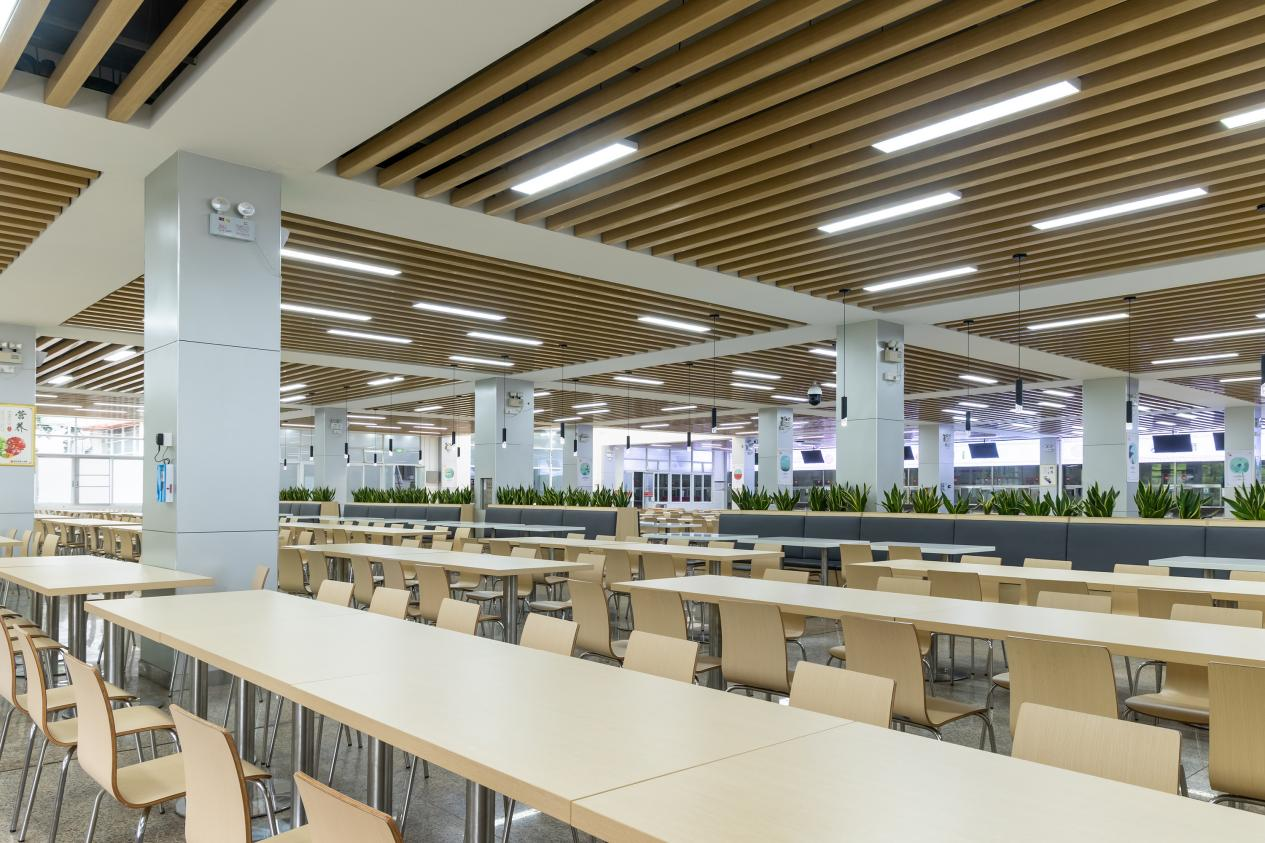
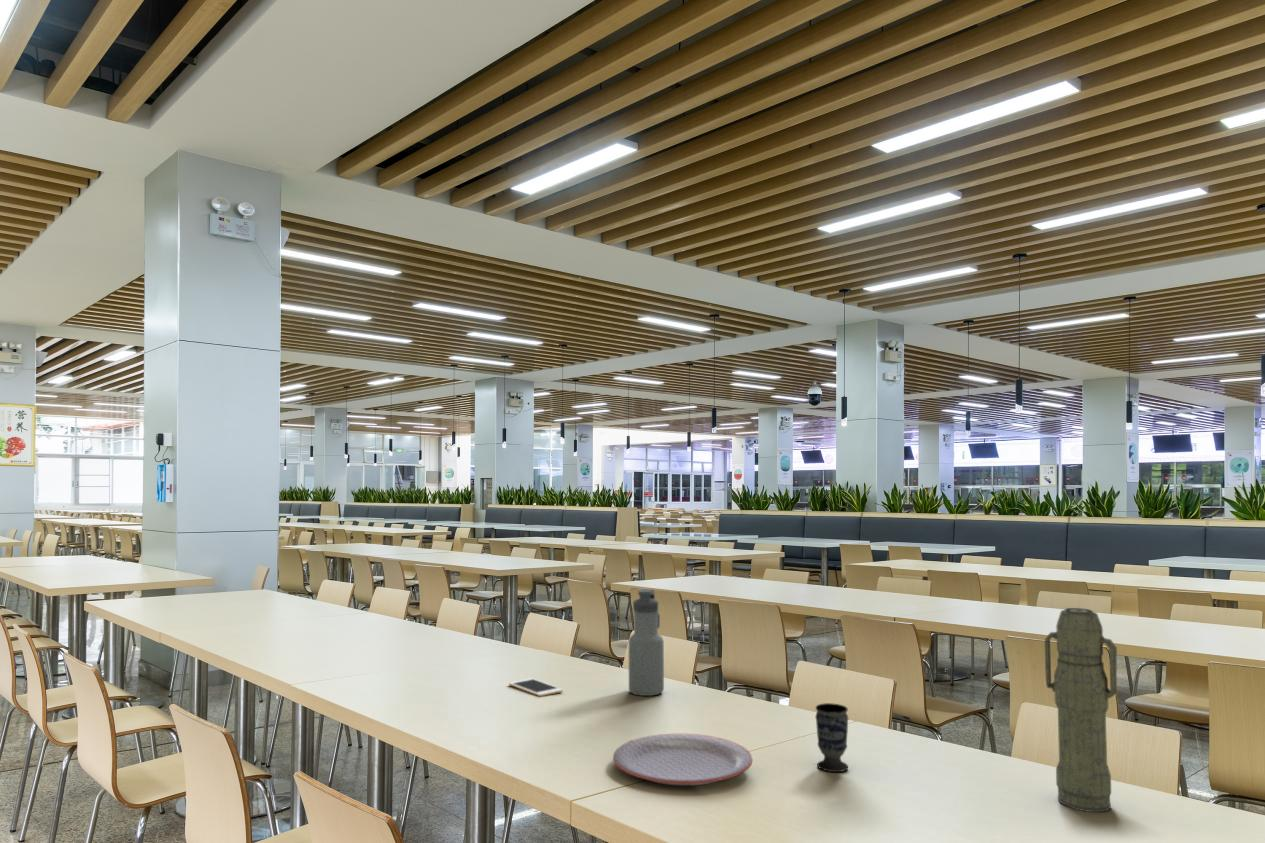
+ cup [814,702,849,773]
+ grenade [1044,607,1118,813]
+ plate [612,733,754,786]
+ cell phone [508,677,564,697]
+ water bottle [628,588,665,697]
